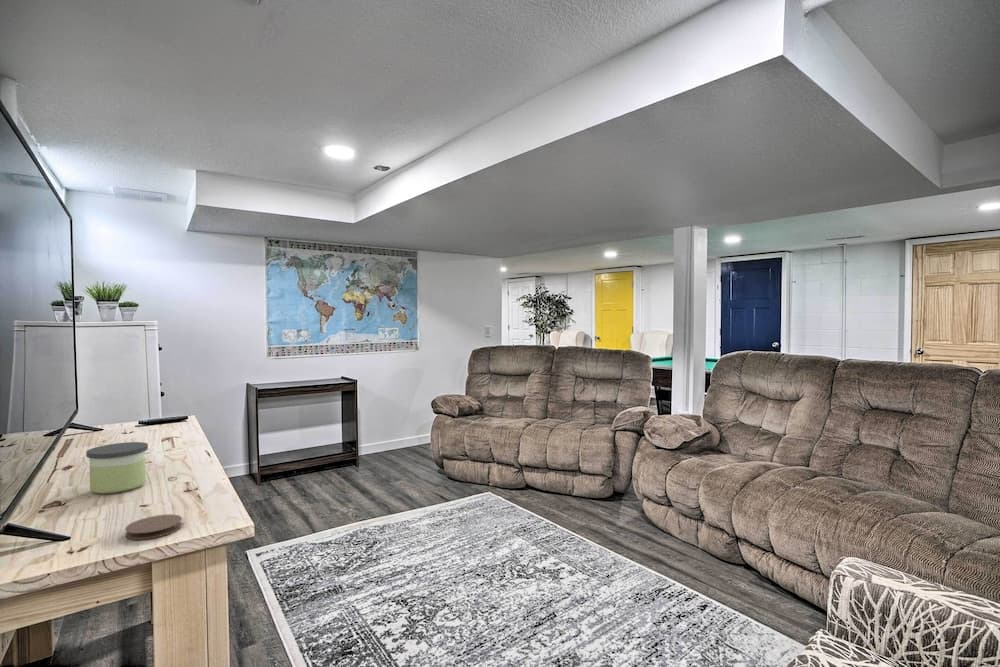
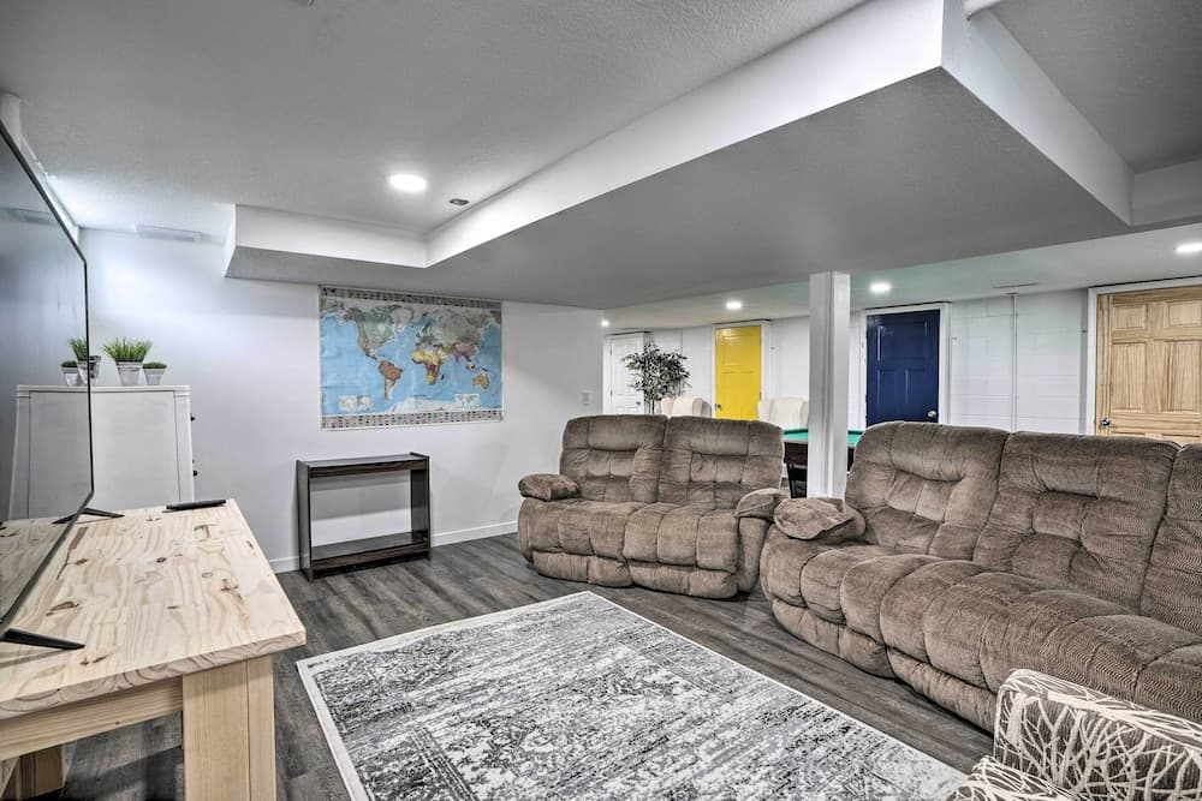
- coaster [124,513,183,541]
- candle [85,441,149,495]
